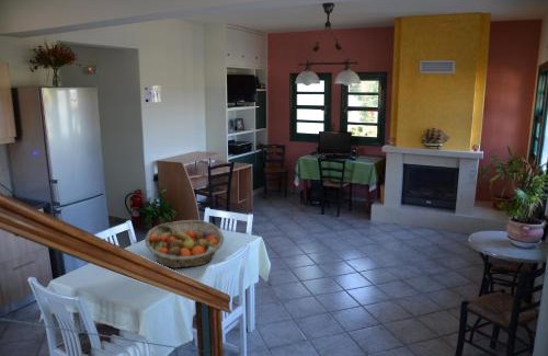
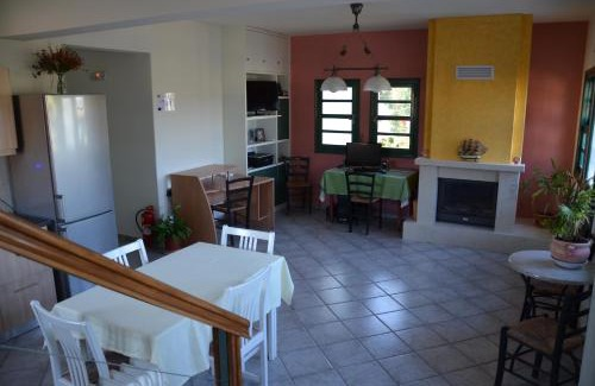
- fruit basket [144,219,225,269]
